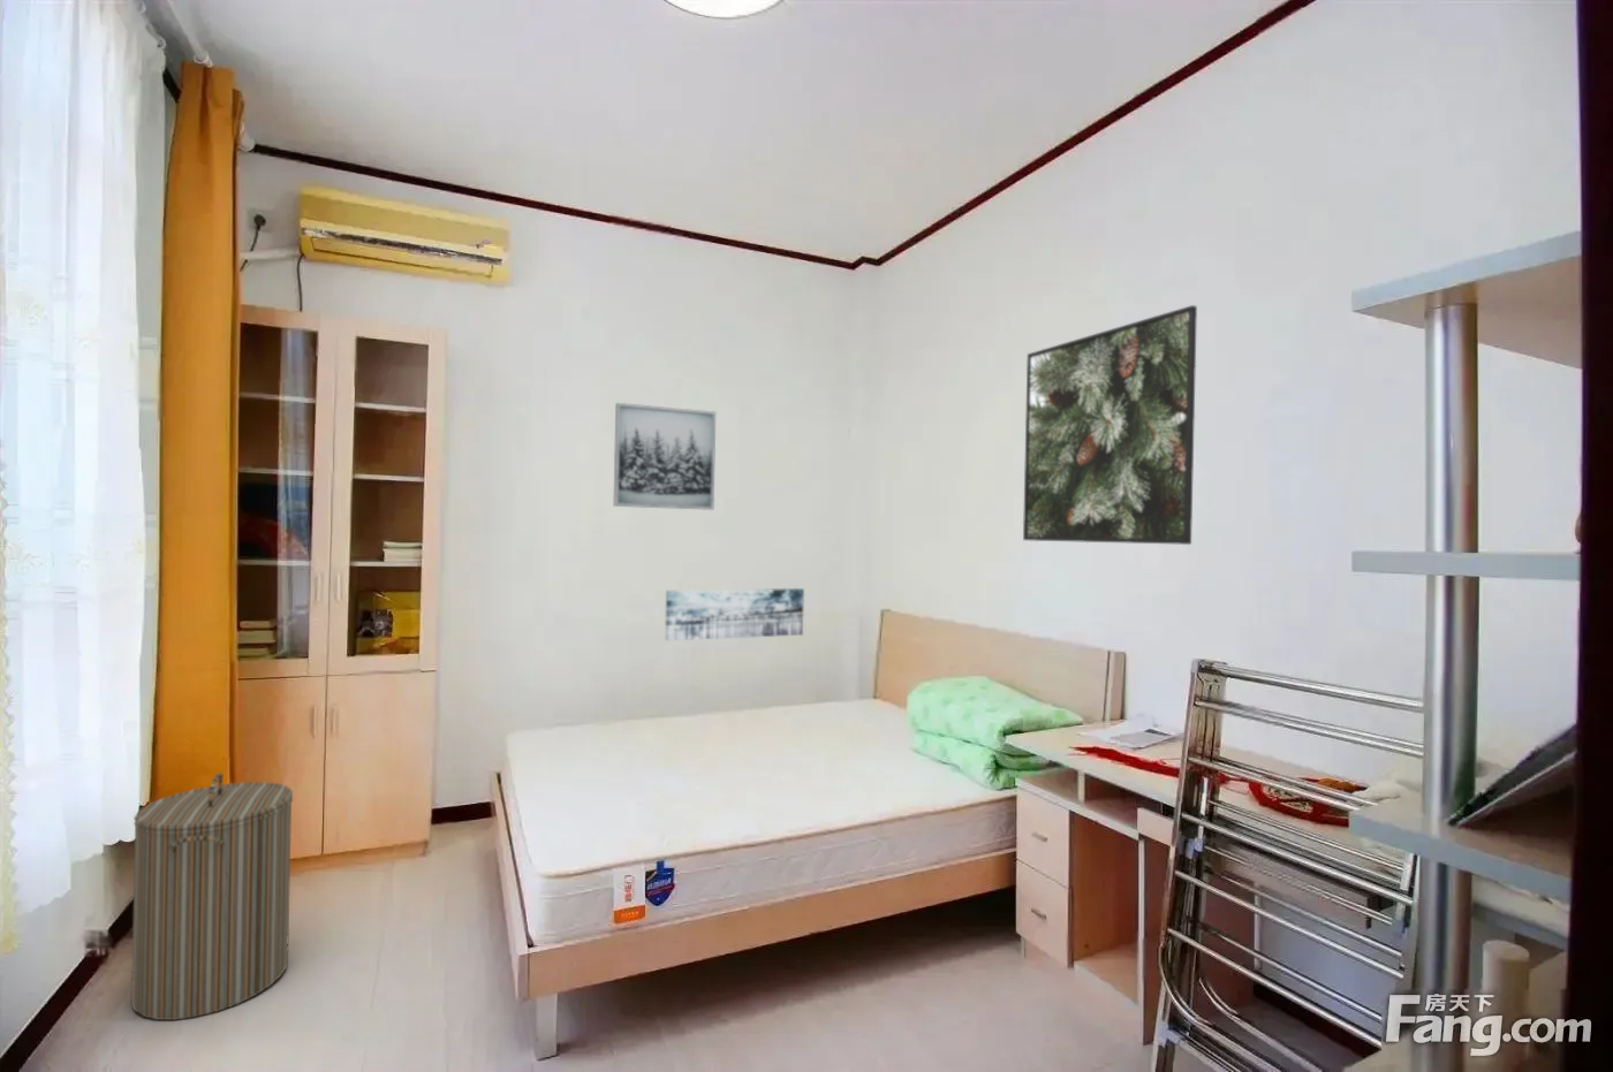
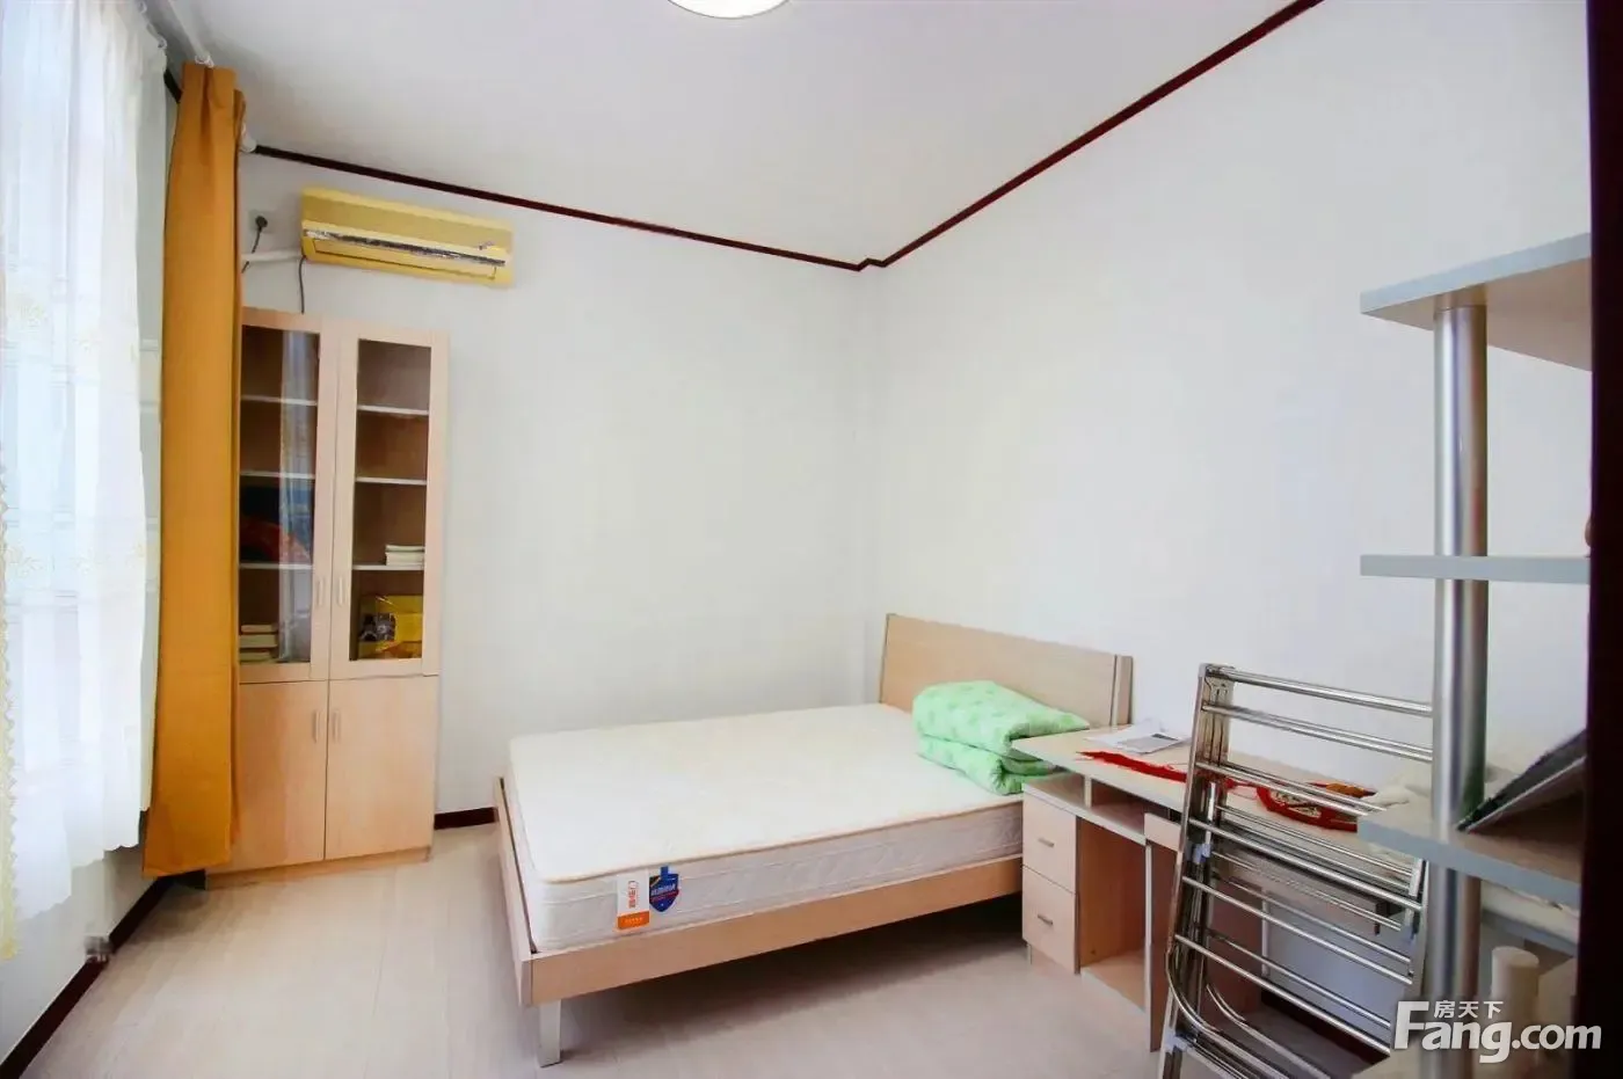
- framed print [1022,304,1198,546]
- laundry hamper [130,772,294,1022]
- wall art [664,587,805,641]
- wall art [613,402,717,511]
